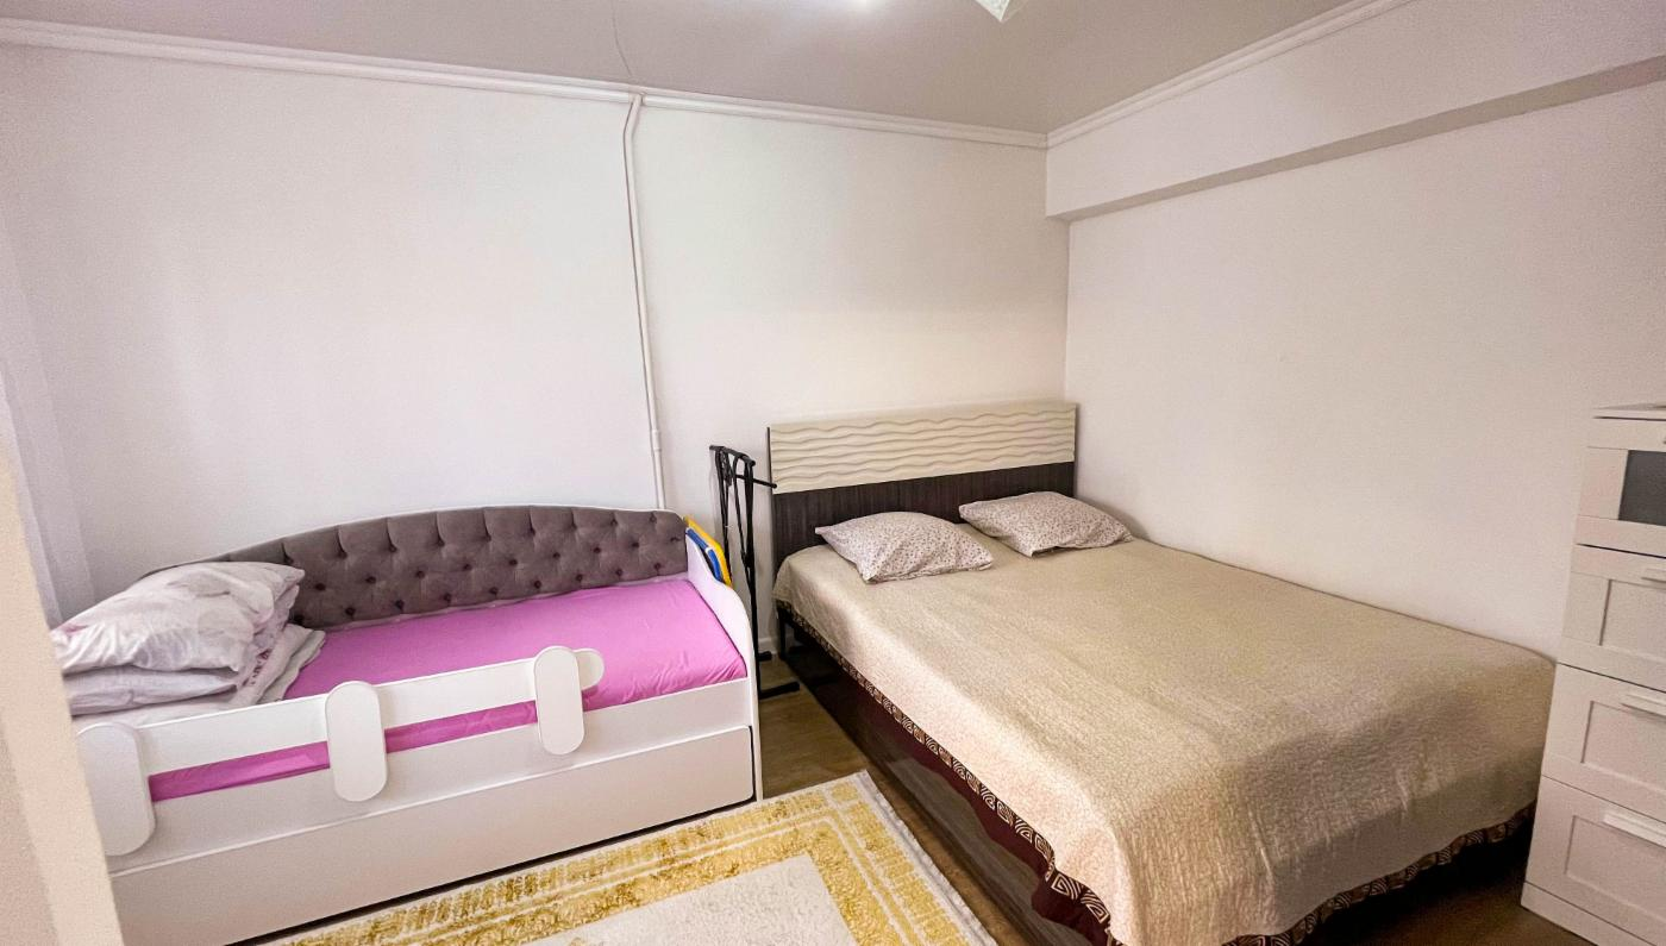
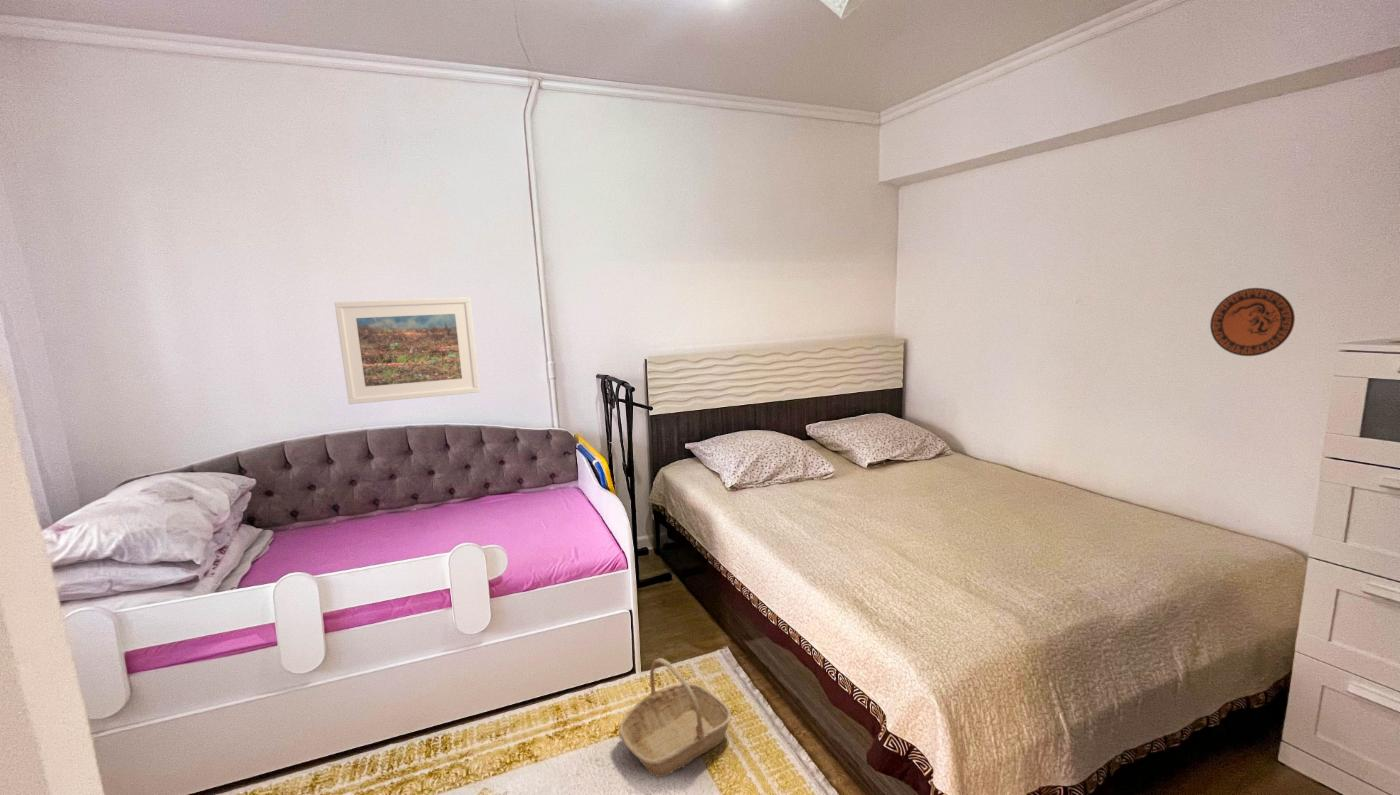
+ basket [618,657,733,778]
+ decorative plate [1209,287,1296,357]
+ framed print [334,296,481,405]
